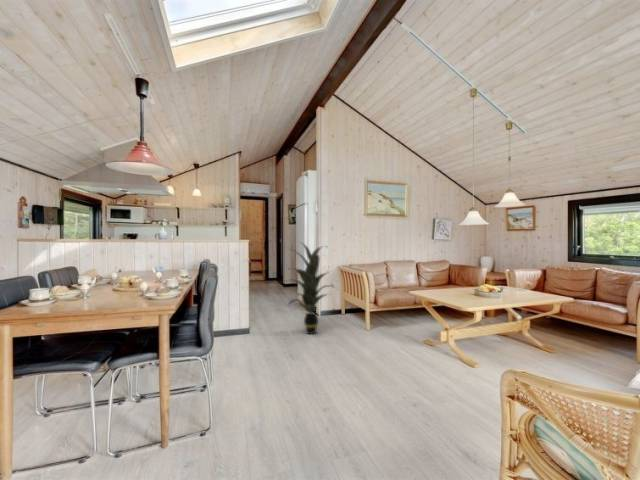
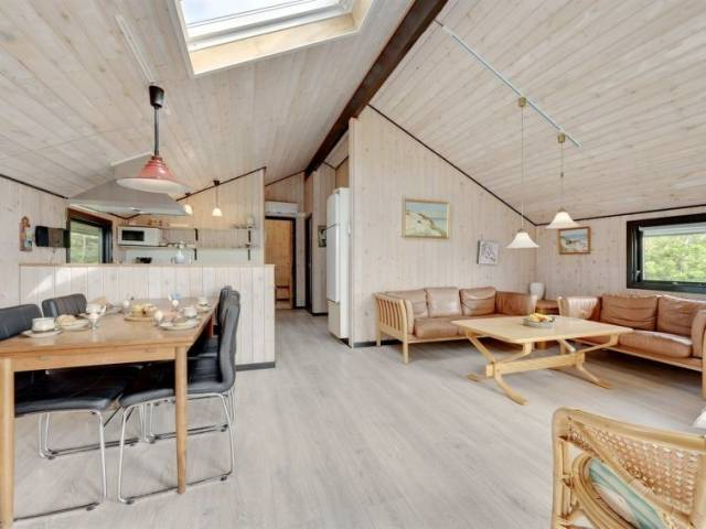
- indoor plant [285,241,339,335]
